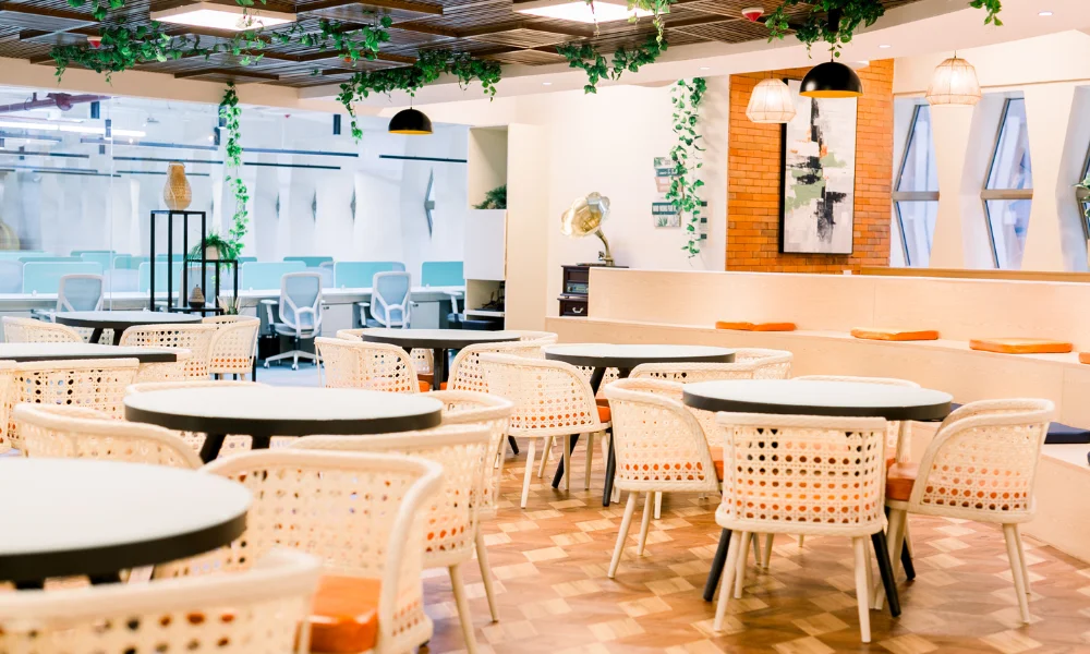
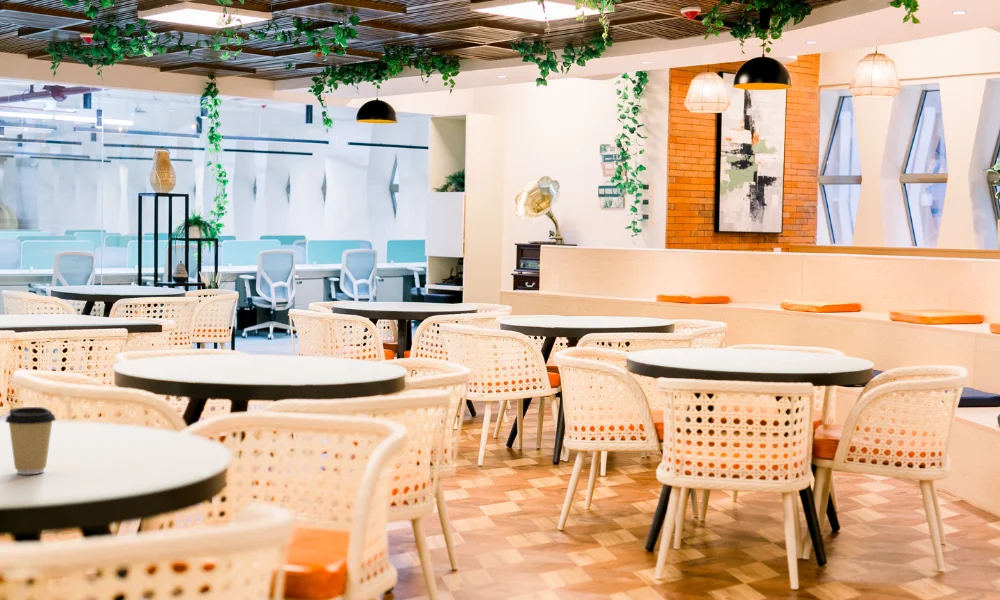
+ coffee cup [4,406,57,475]
